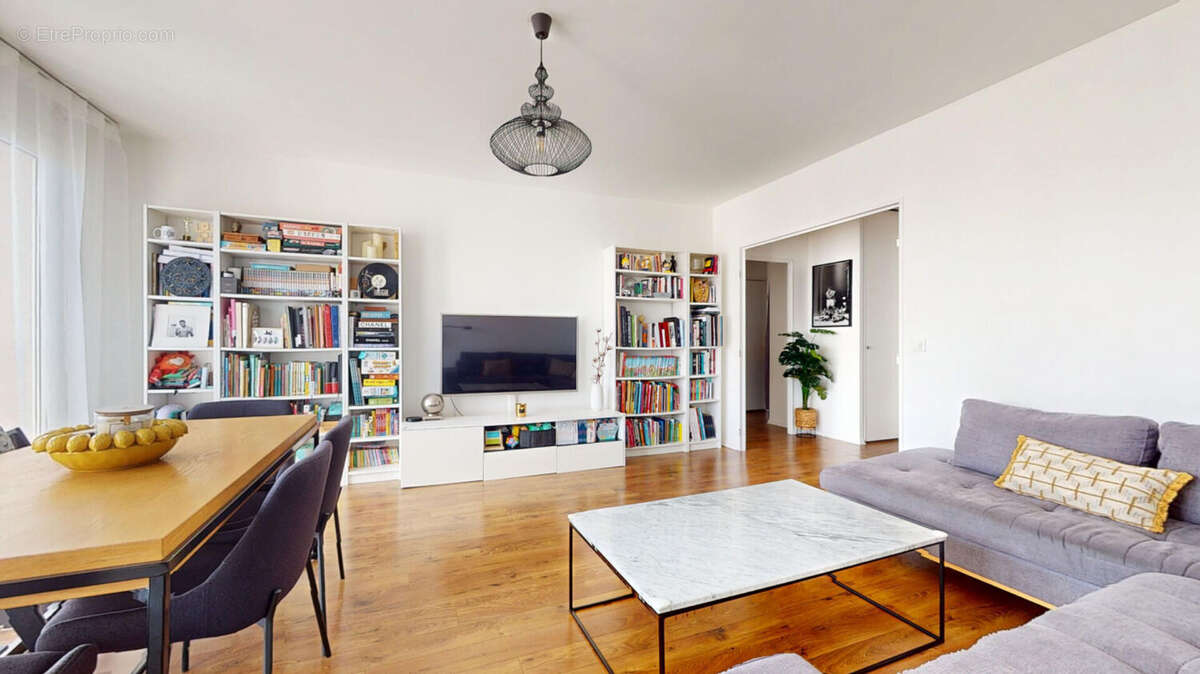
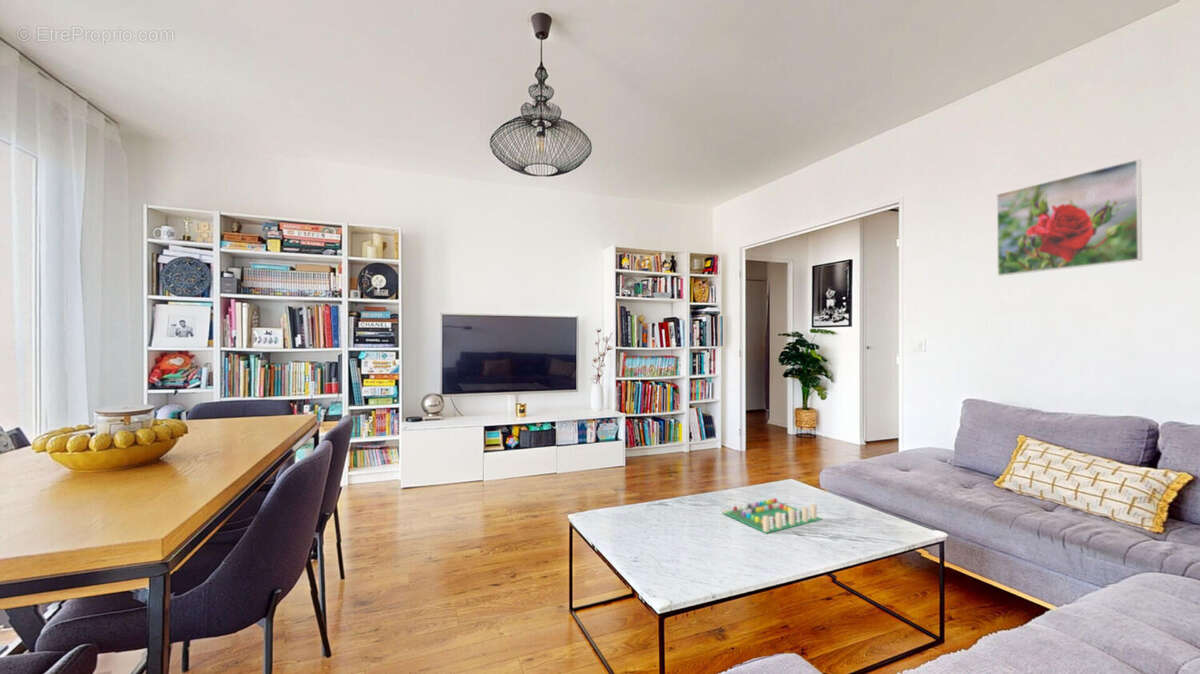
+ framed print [996,158,1143,277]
+ board game [722,497,824,535]
